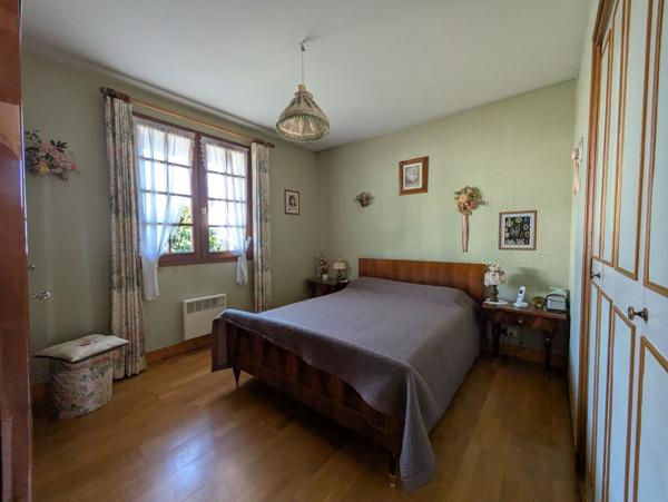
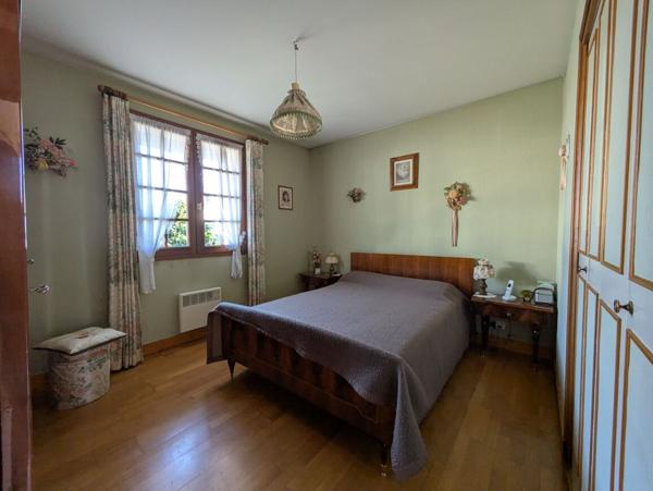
- wall art [498,209,539,252]
